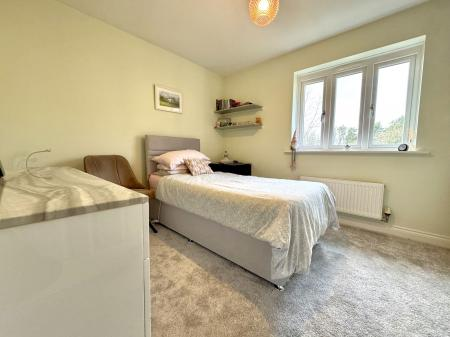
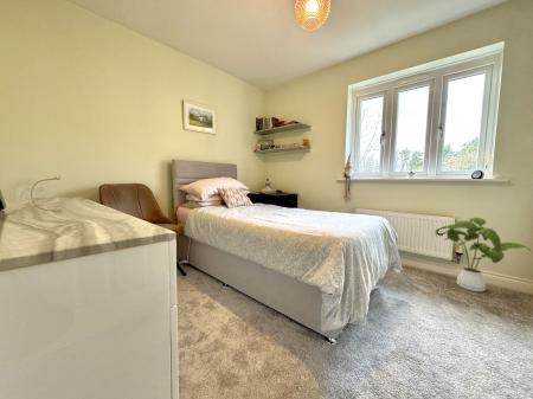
+ house plant [434,217,532,292]
